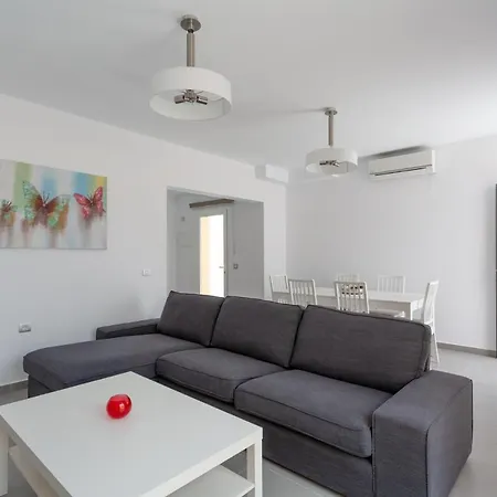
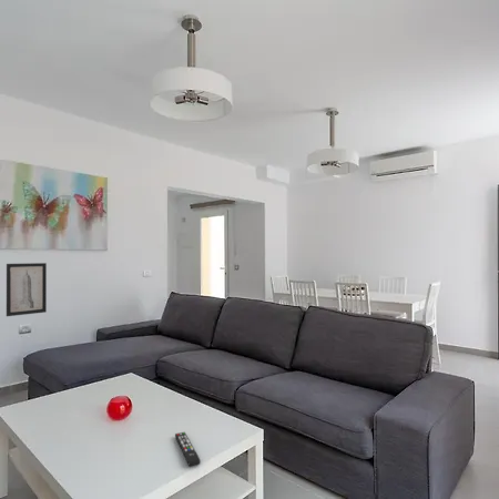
+ remote control [174,431,202,468]
+ wall art [6,262,48,317]
